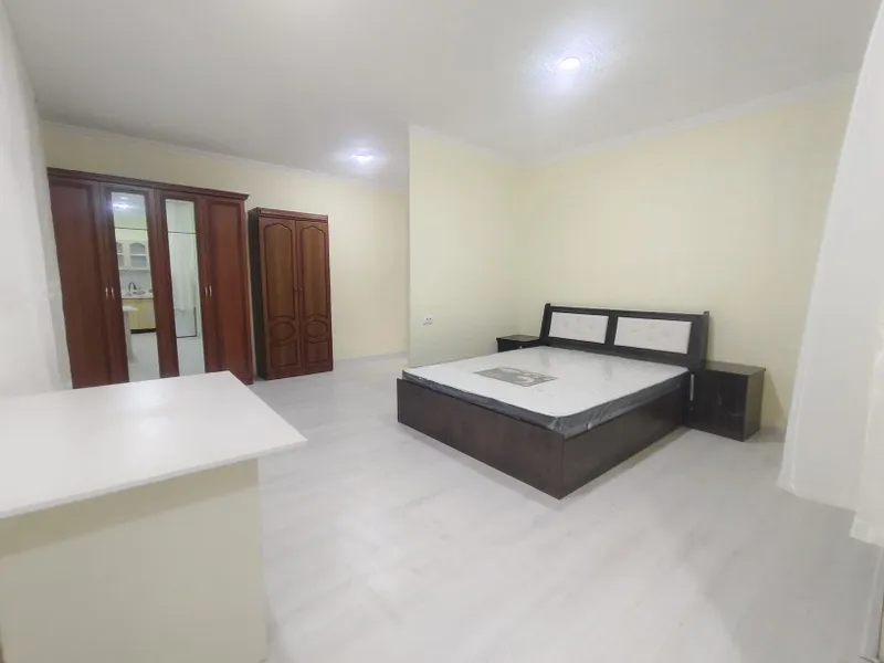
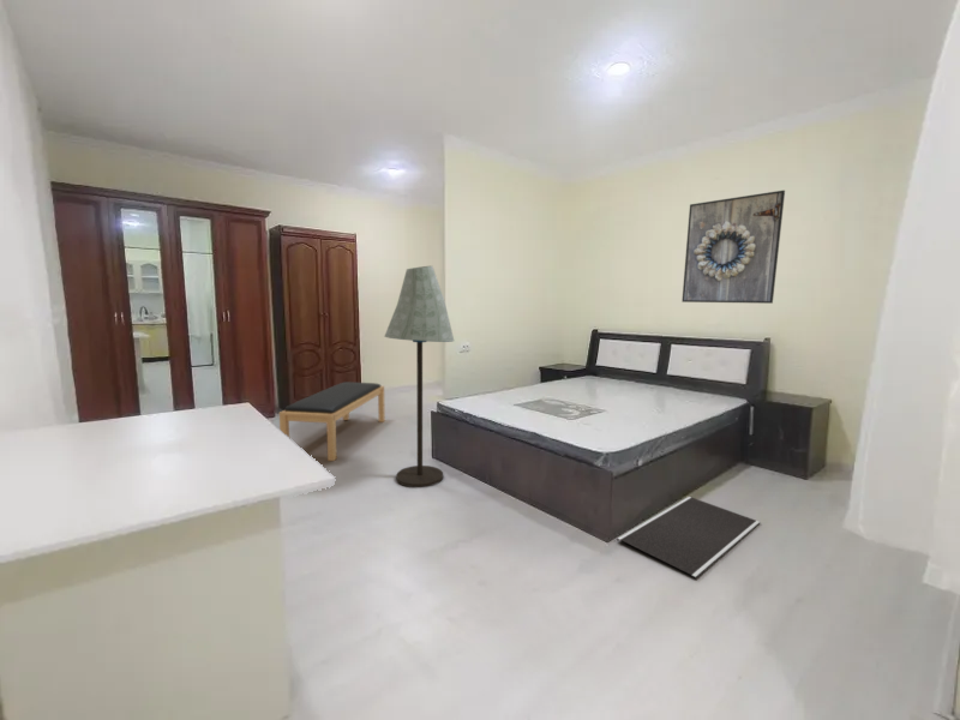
+ bench [278,380,386,462]
+ door mat [616,496,761,581]
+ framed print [680,190,786,305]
+ floor lamp [383,265,455,488]
